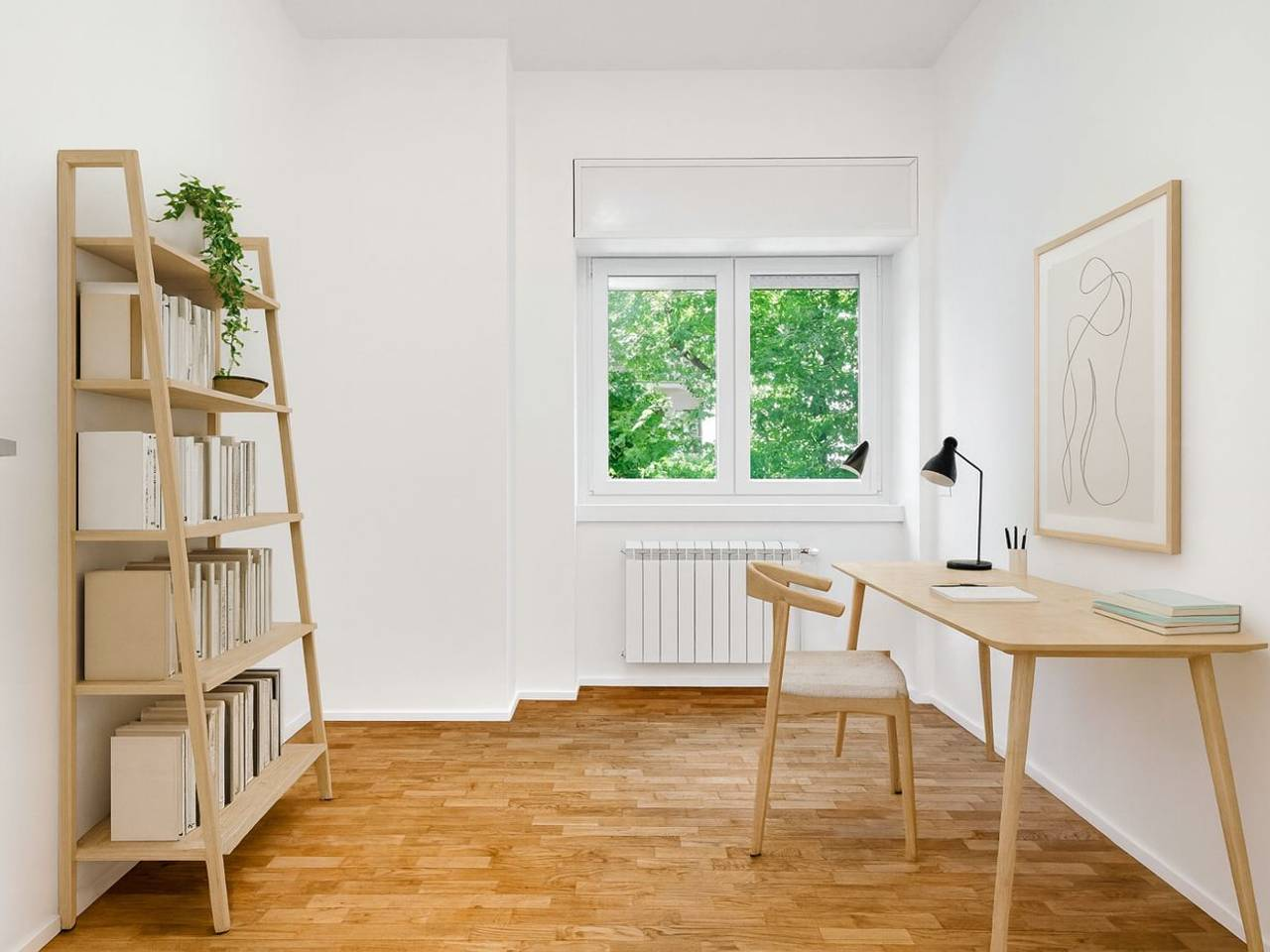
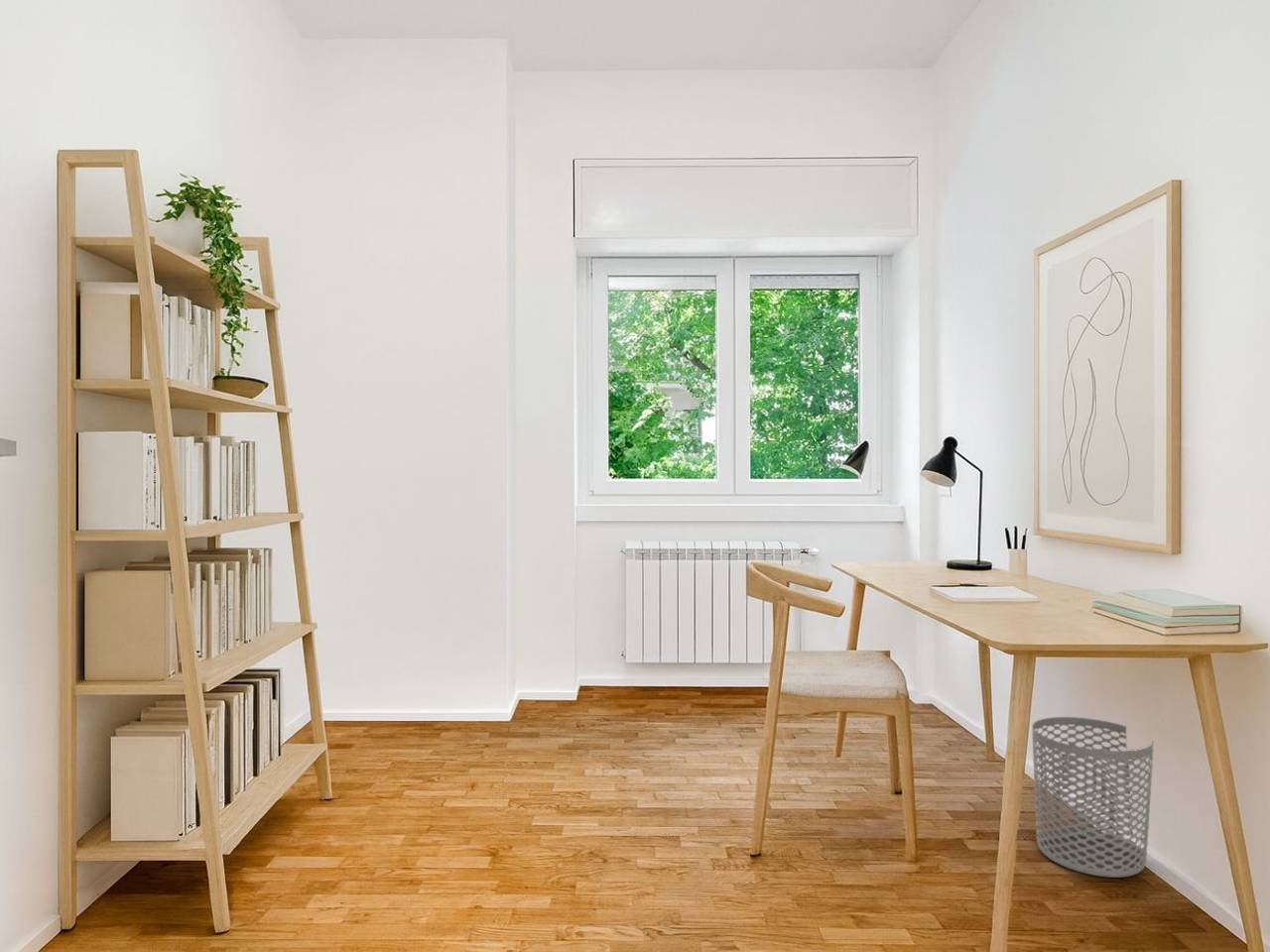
+ waste bin [1031,716,1154,879]
